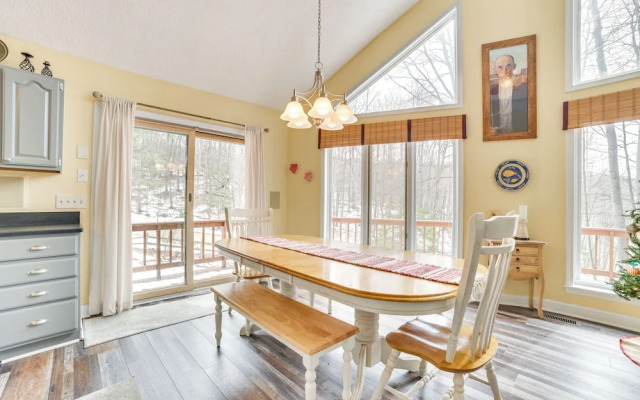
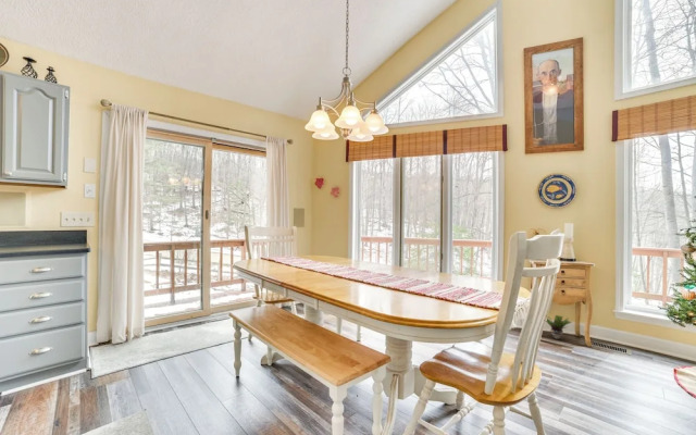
+ potted plant [545,314,573,340]
